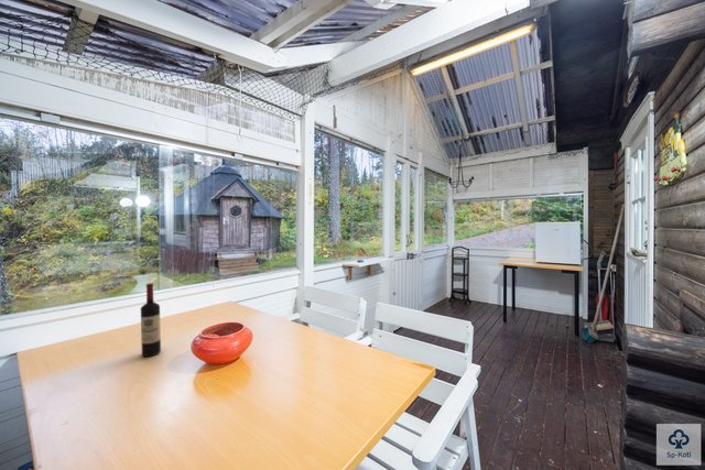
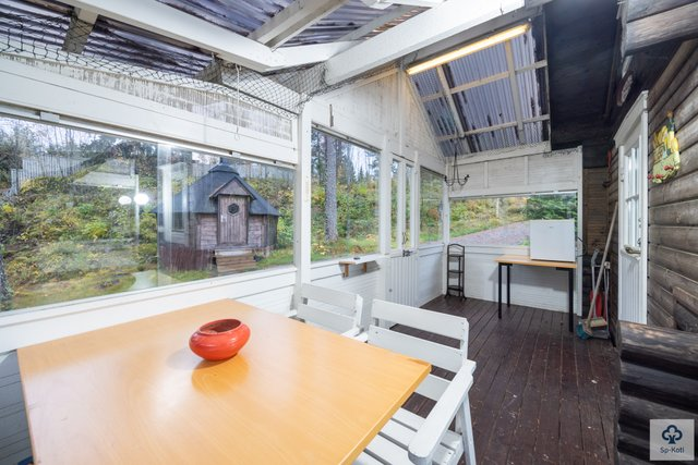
- wine bottle [140,282,162,358]
